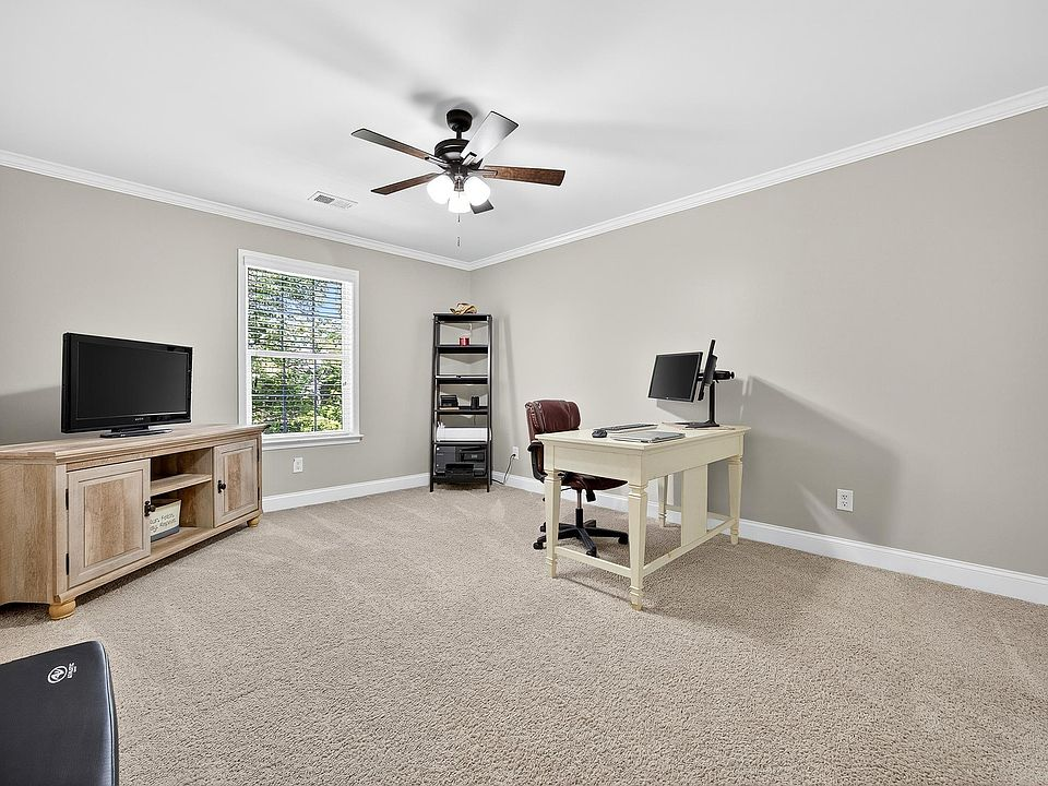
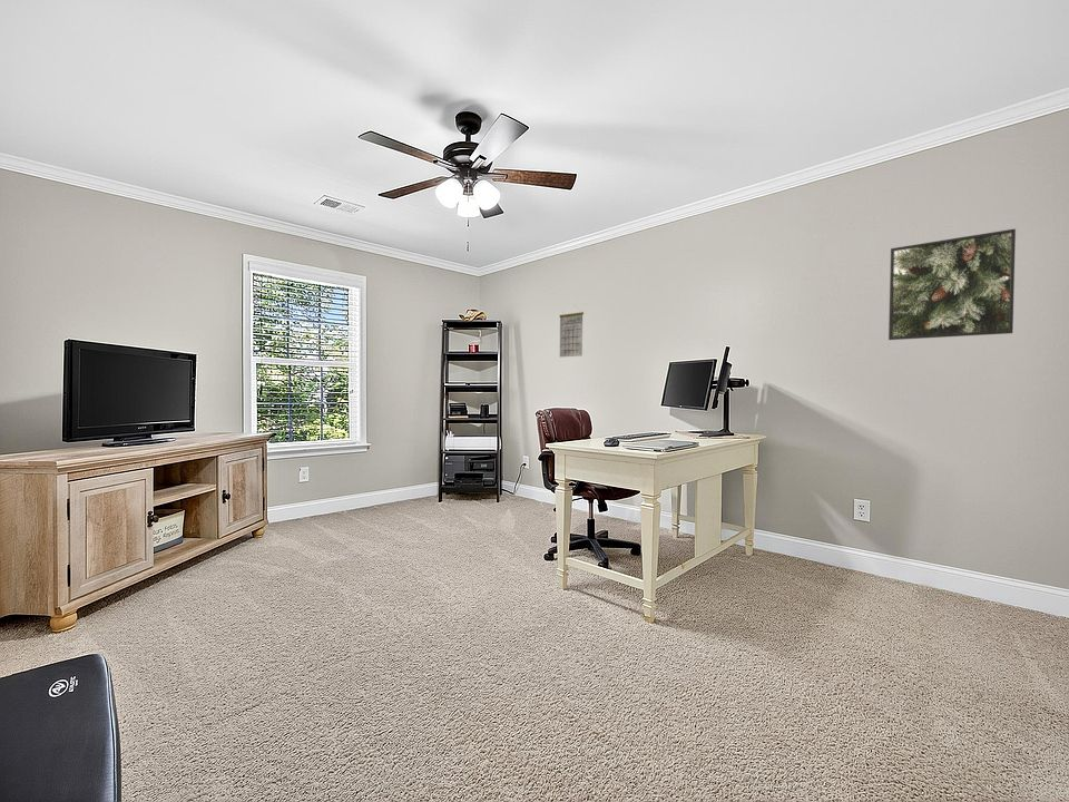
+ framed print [887,228,1017,341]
+ calendar [559,305,585,358]
